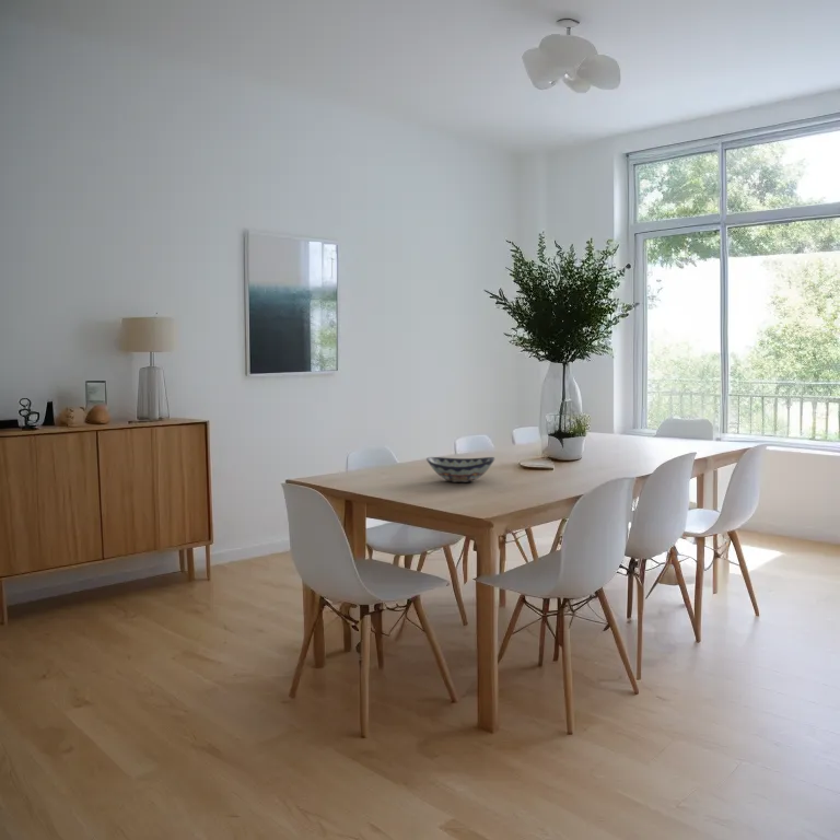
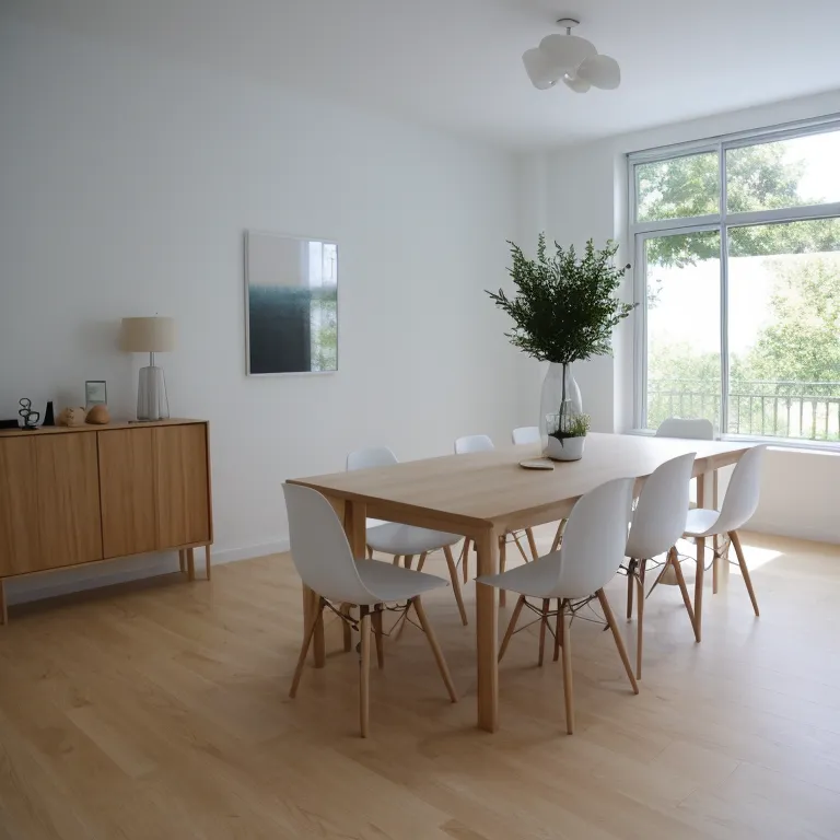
- decorative bowl [425,456,497,483]
